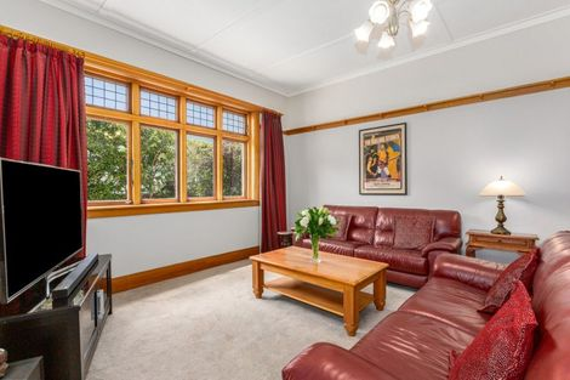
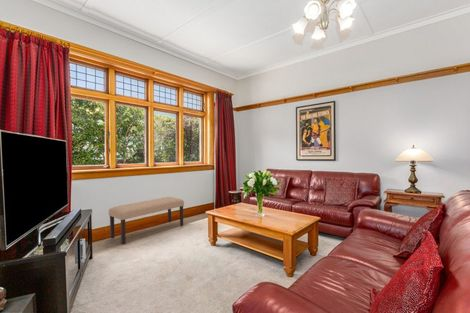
+ bench [108,196,185,245]
